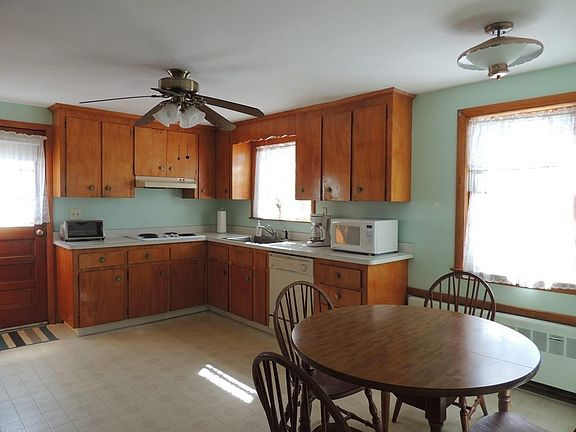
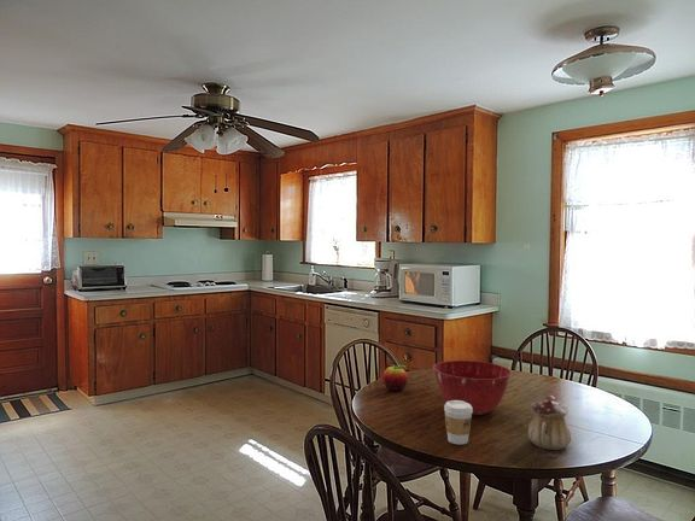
+ coffee cup [443,400,473,446]
+ mixing bowl [432,359,513,416]
+ teapot [527,394,572,451]
+ fruit [381,364,409,392]
